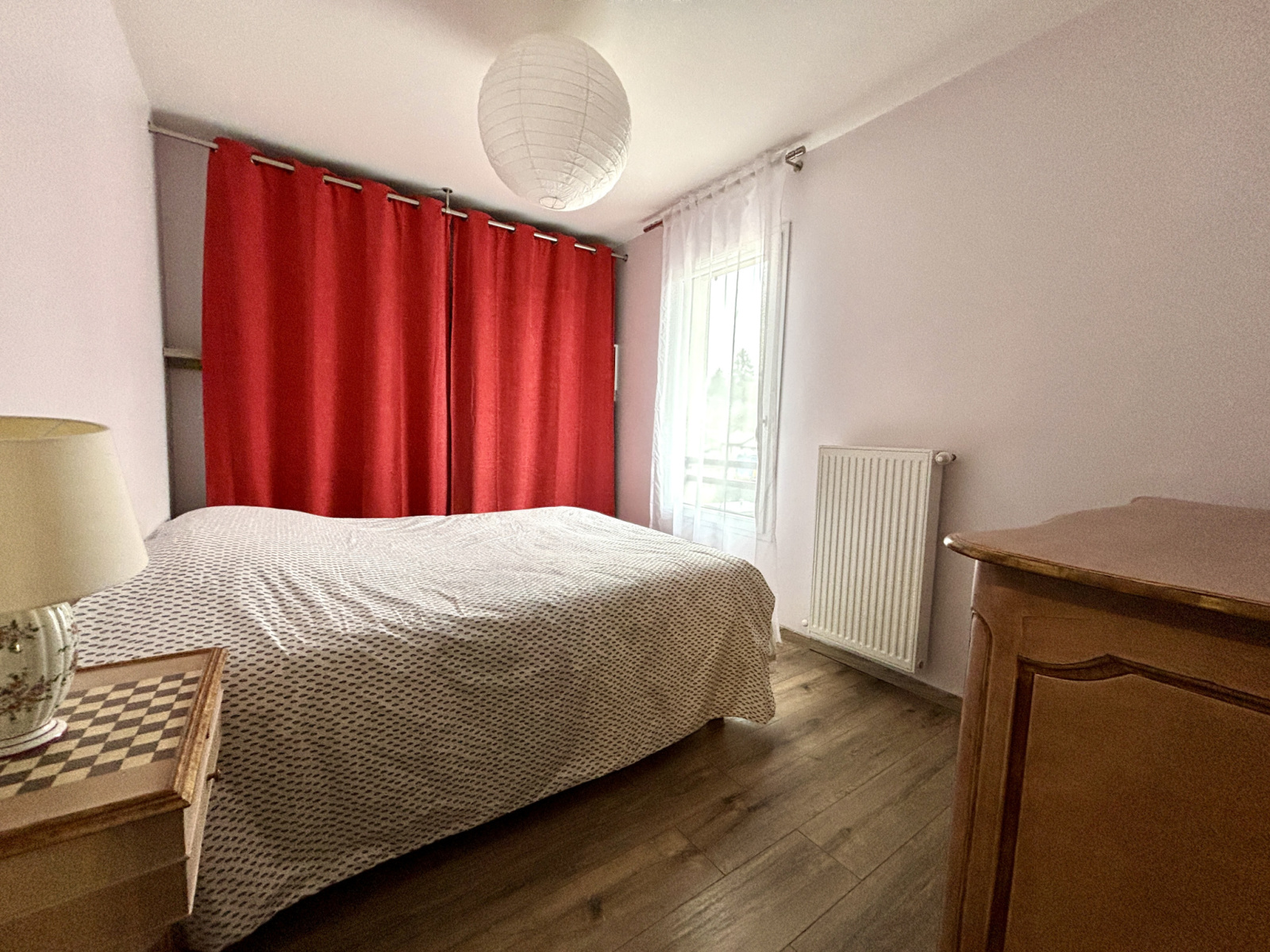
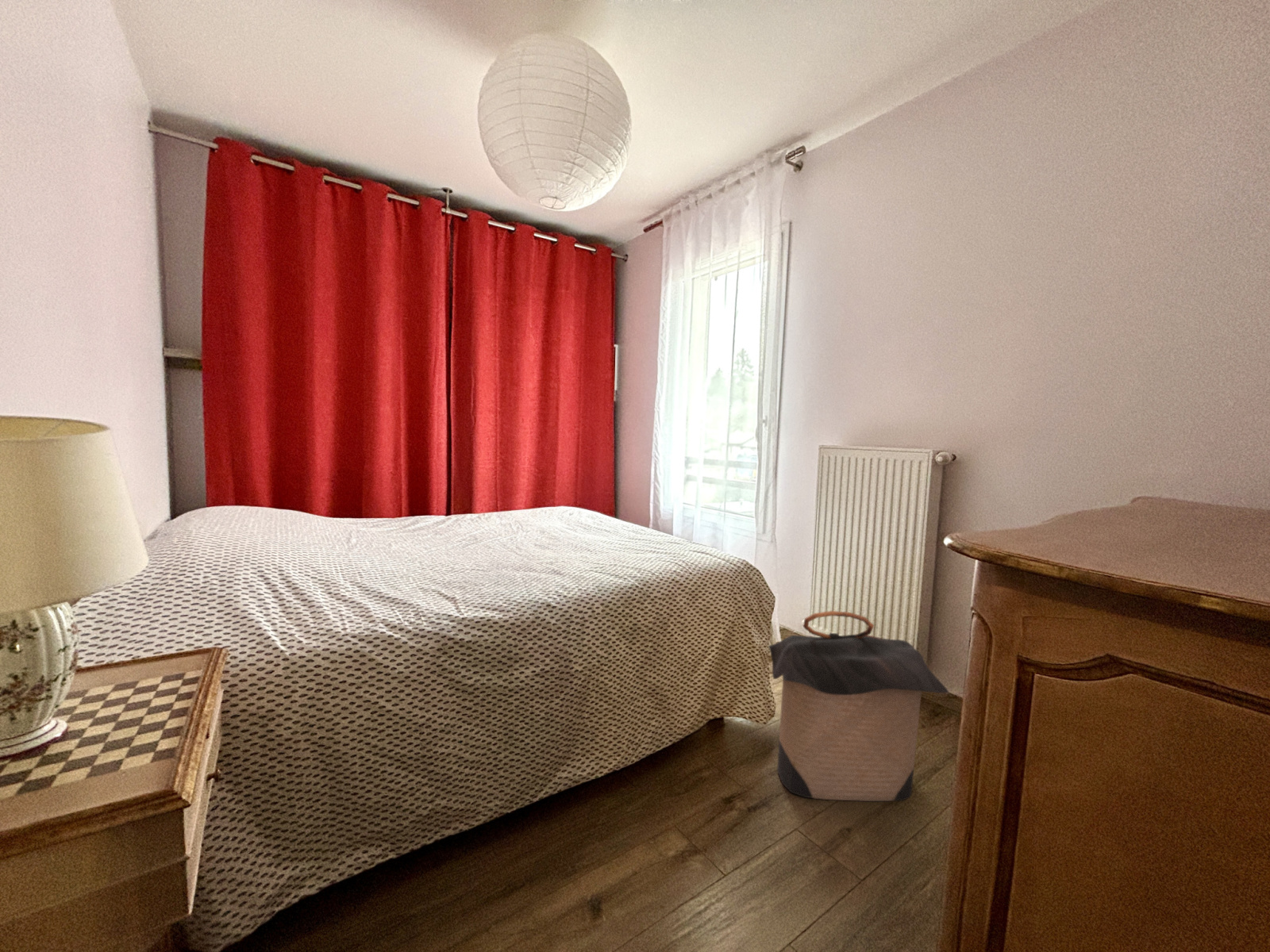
+ laundry hamper [768,610,949,802]
